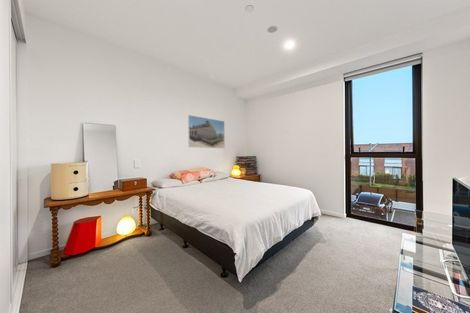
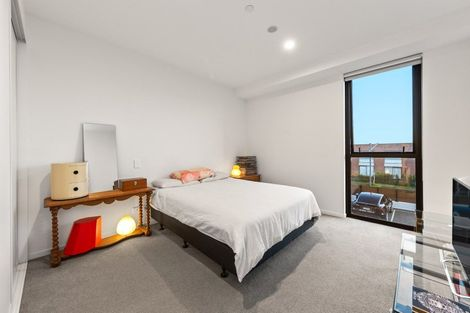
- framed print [187,114,226,149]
